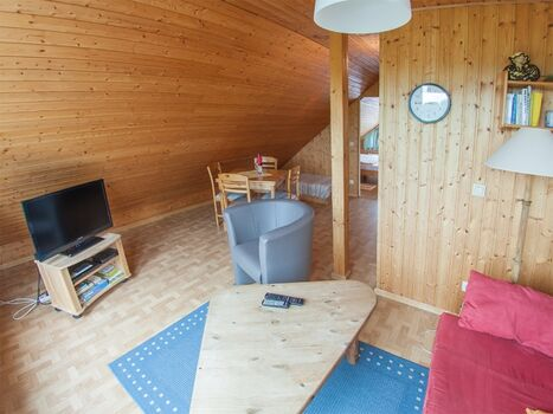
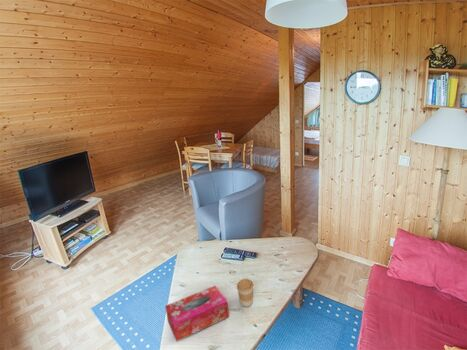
+ tissue box [164,285,230,343]
+ coffee cup [236,278,254,307]
